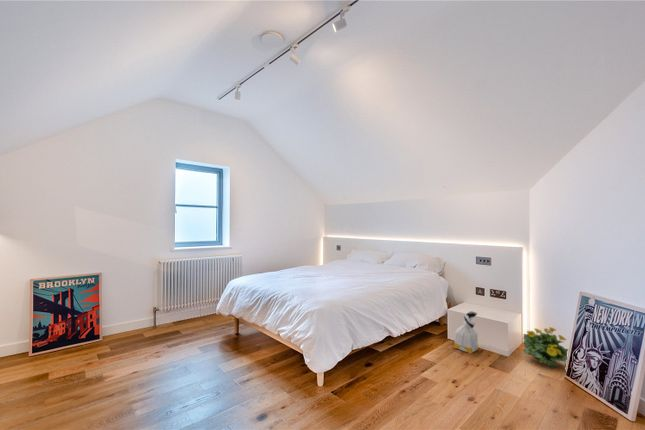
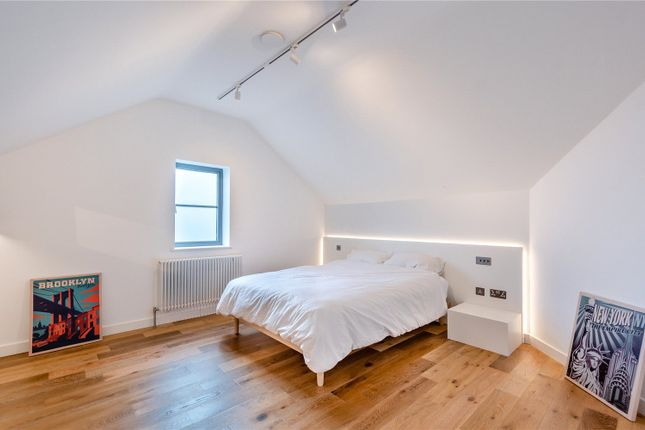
- bag [453,310,480,355]
- flowering plant [523,326,569,368]
